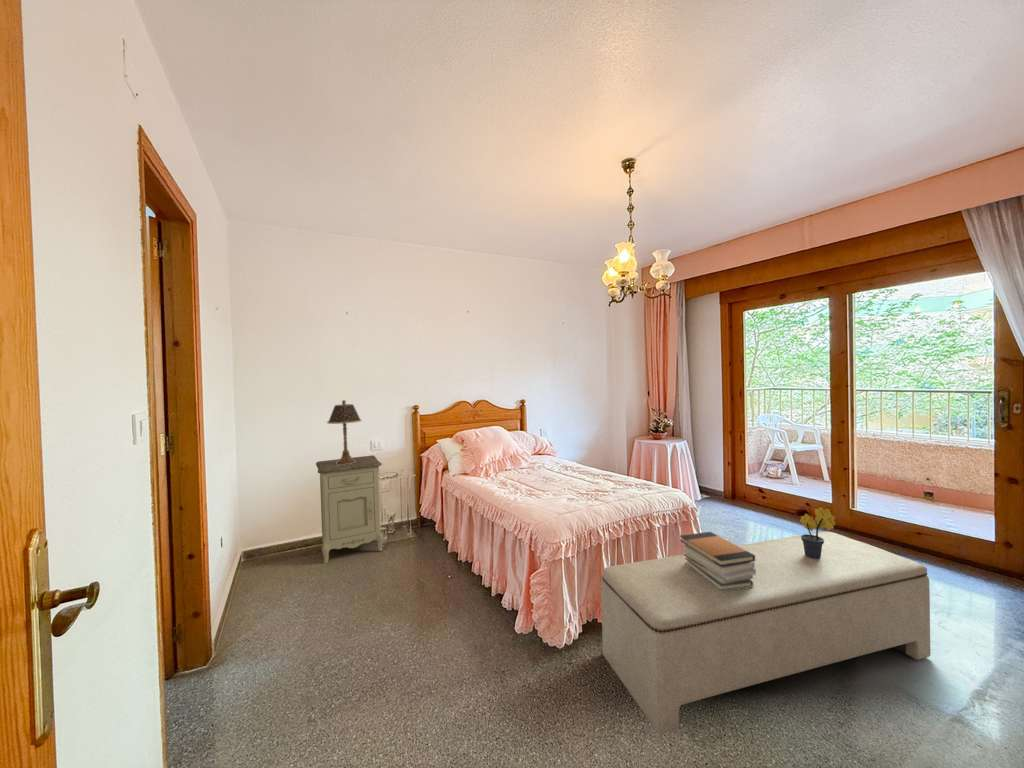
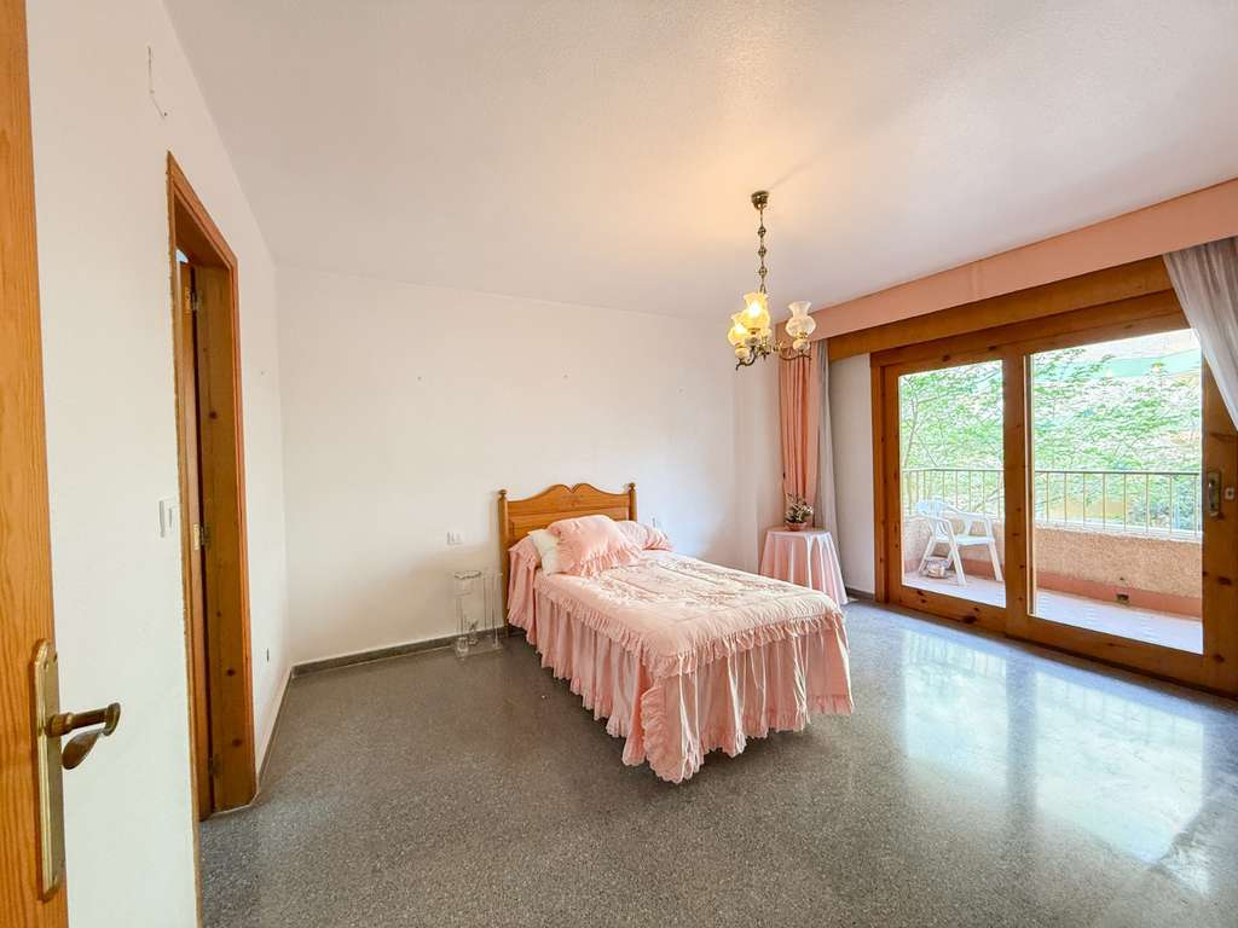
- bench [600,530,931,735]
- nightstand [315,454,384,564]
- book stack [679,531,756,591]
- table lamp [326,399,363,465]
- potted flower [799,507,836,559]
